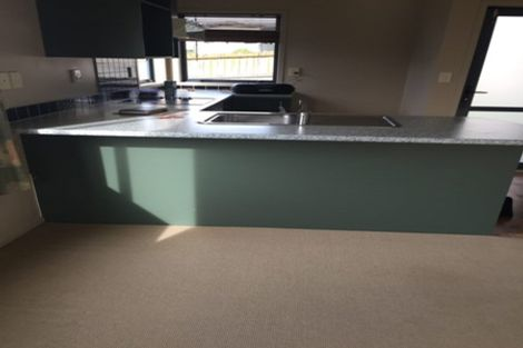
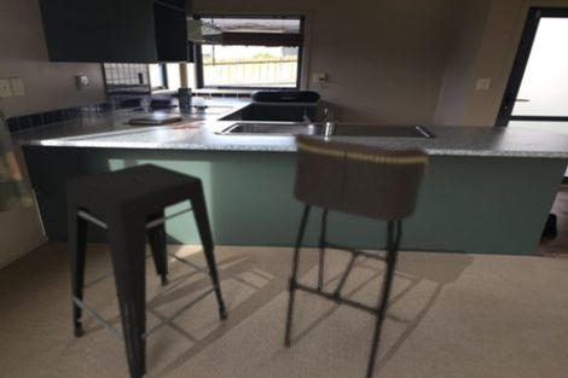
+ stool [65,162,228,378]
+ bar stool [282,130,430,378]
